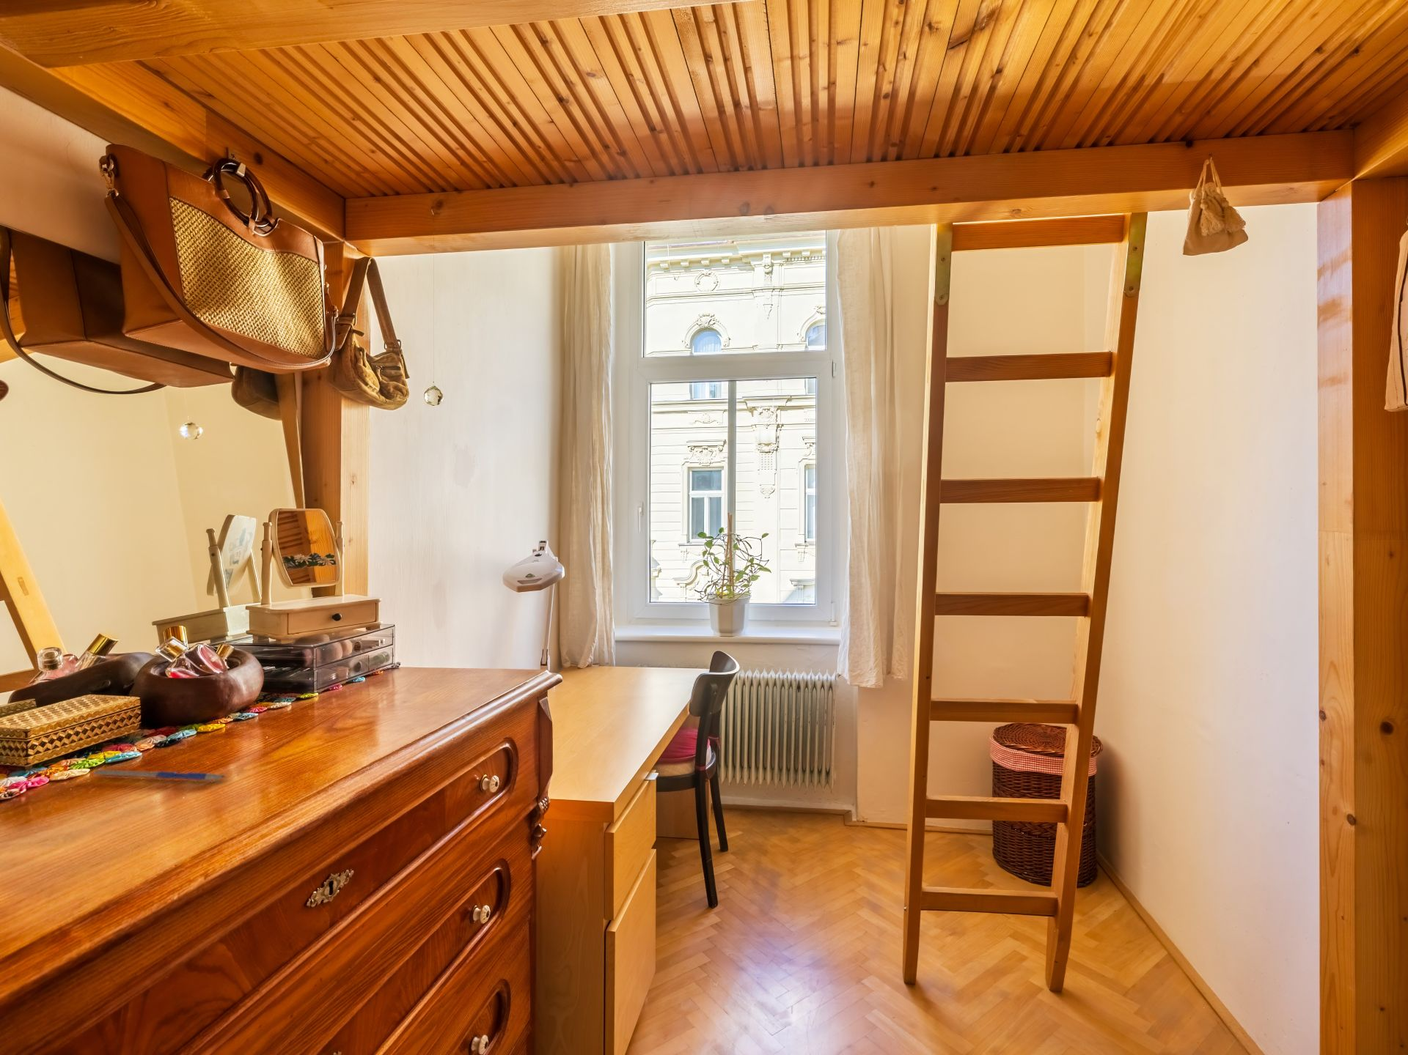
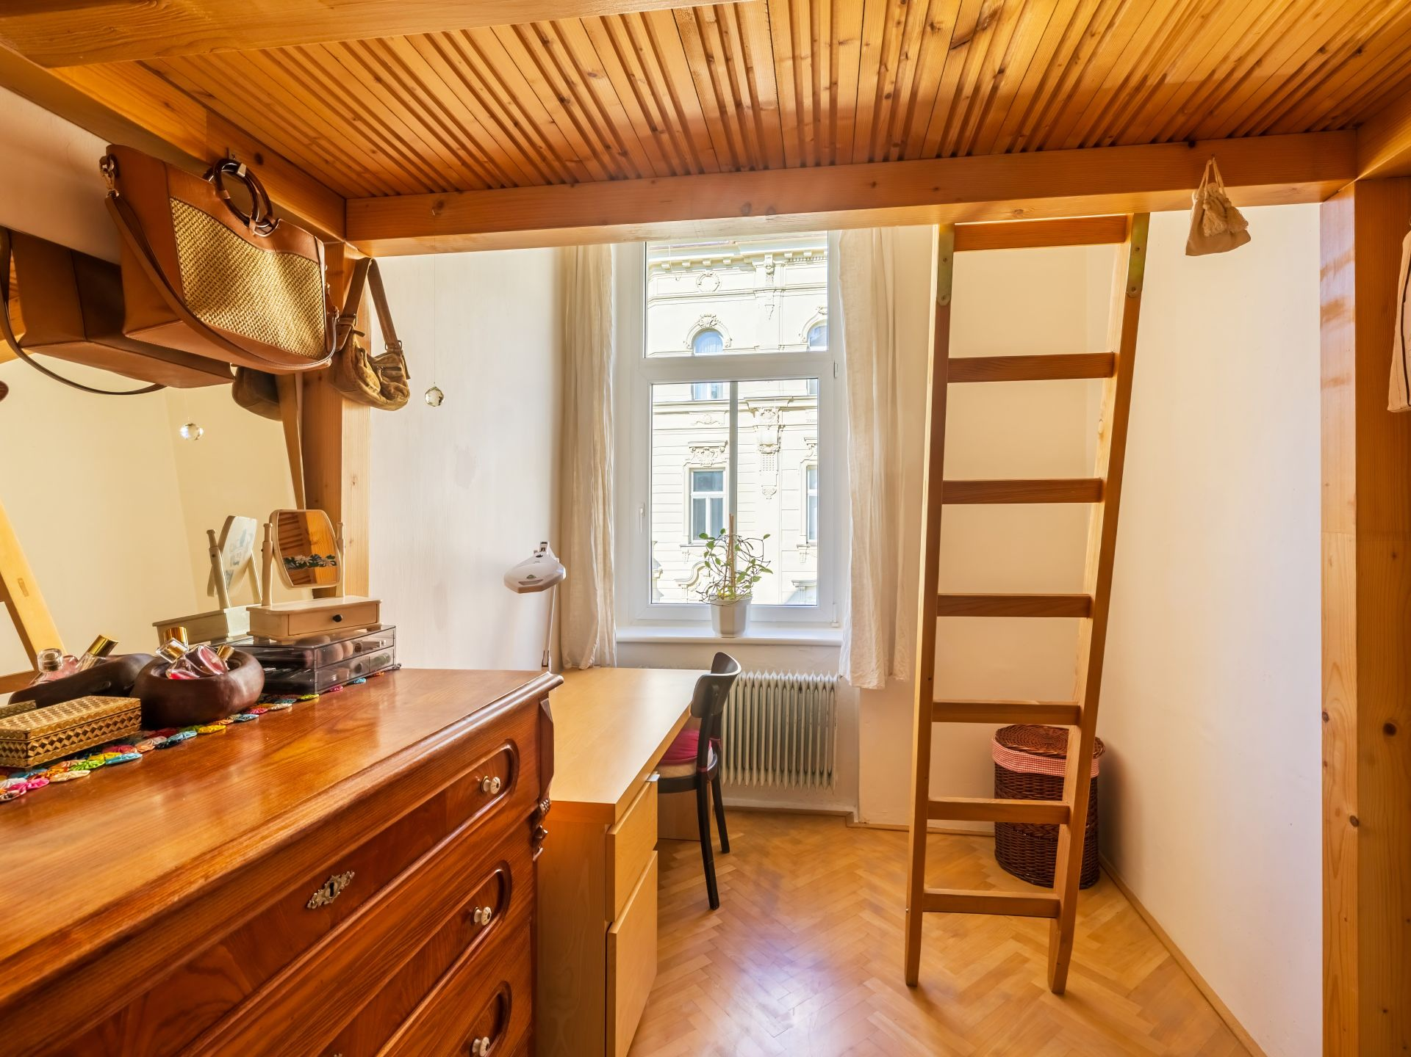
- pen [92,769,228,782]
